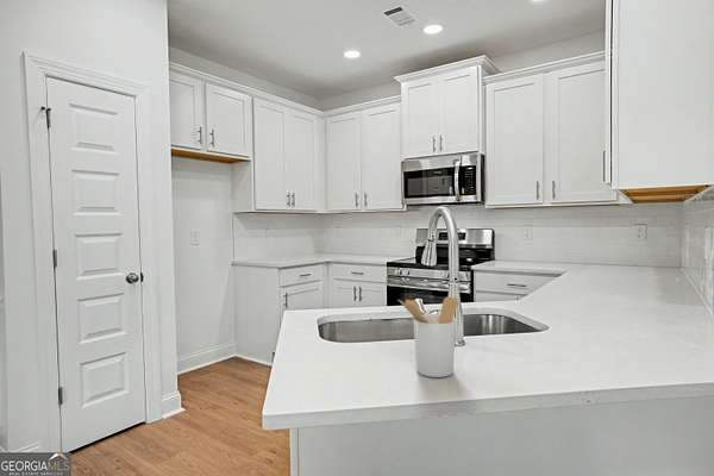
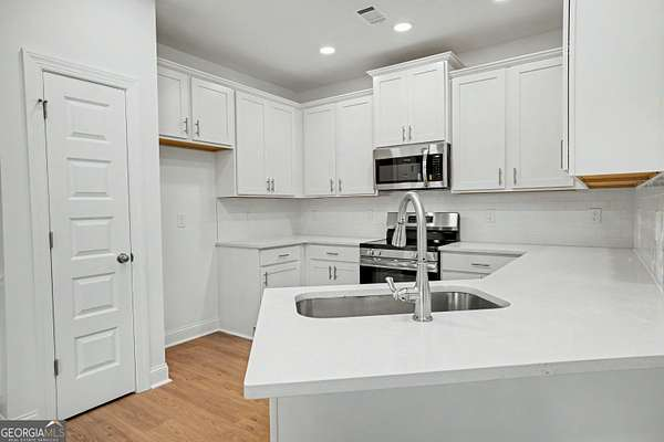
- utensil holder [396,295,459,378]
